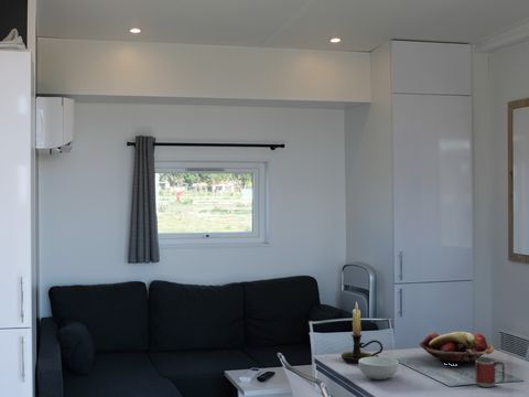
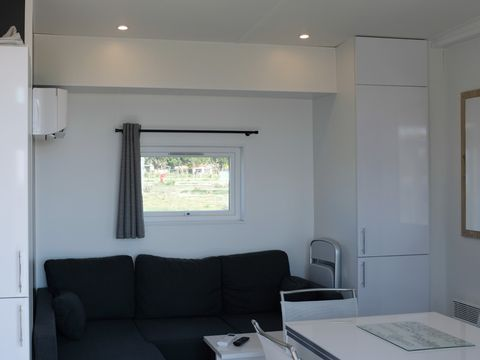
- candle holder [341,300,384,364]
- mug [473,356,506,388]
- fruit basket [418,331,495,363]
- cereal bowl [358,355,400,380]
